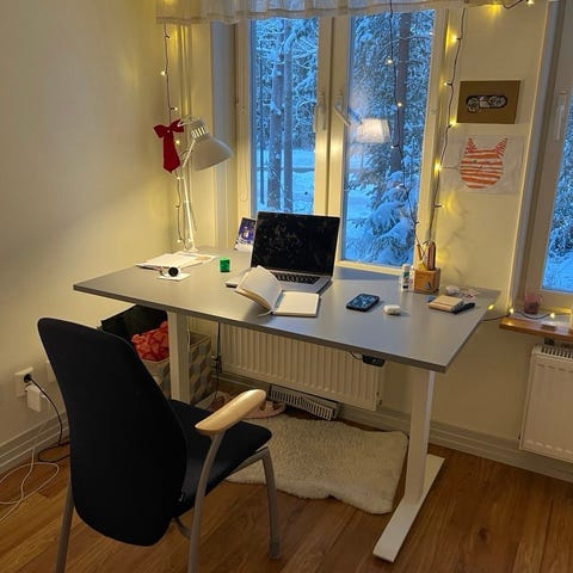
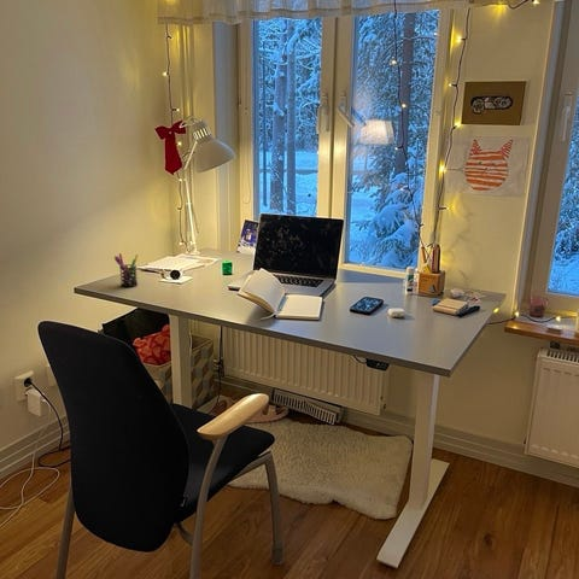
+ pen holder [113,252,140,288]
